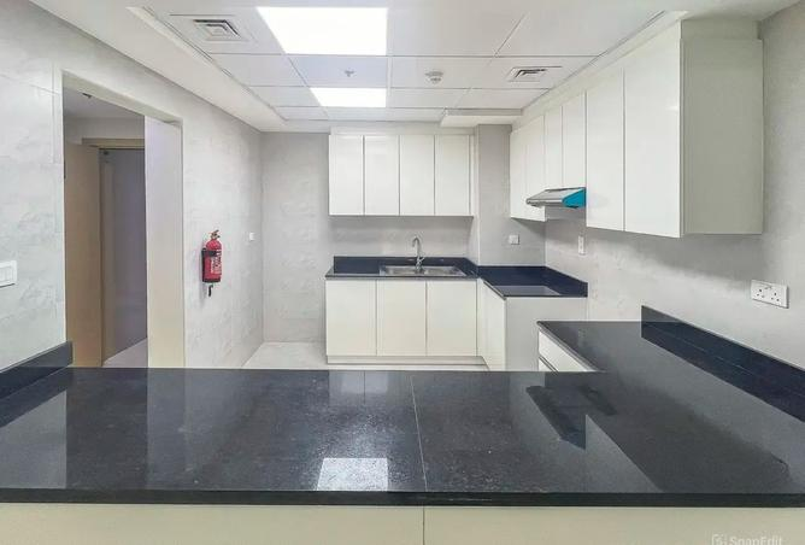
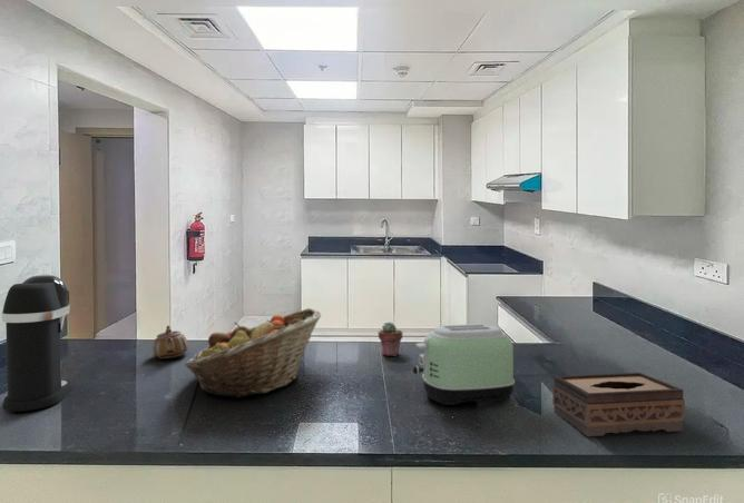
+ tissue box [551,372,686,437]
+ teapot [151,325,189,361]
+ fruit basket [184,307,322,398]
+ potted succulent [378,320,403,357]
+ coffee maker [0,274,74,413]
+ toaster [412,323,516,406]
